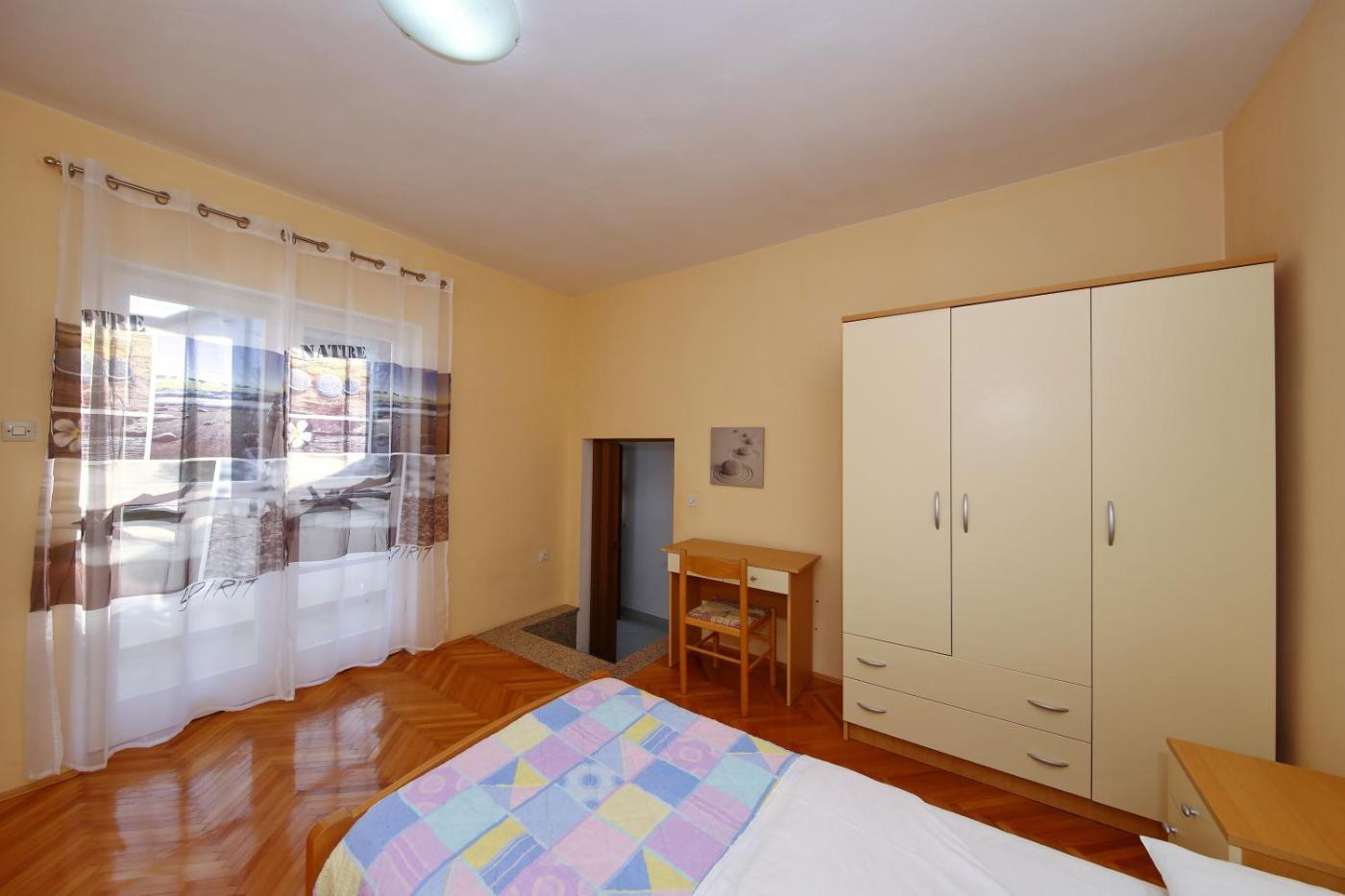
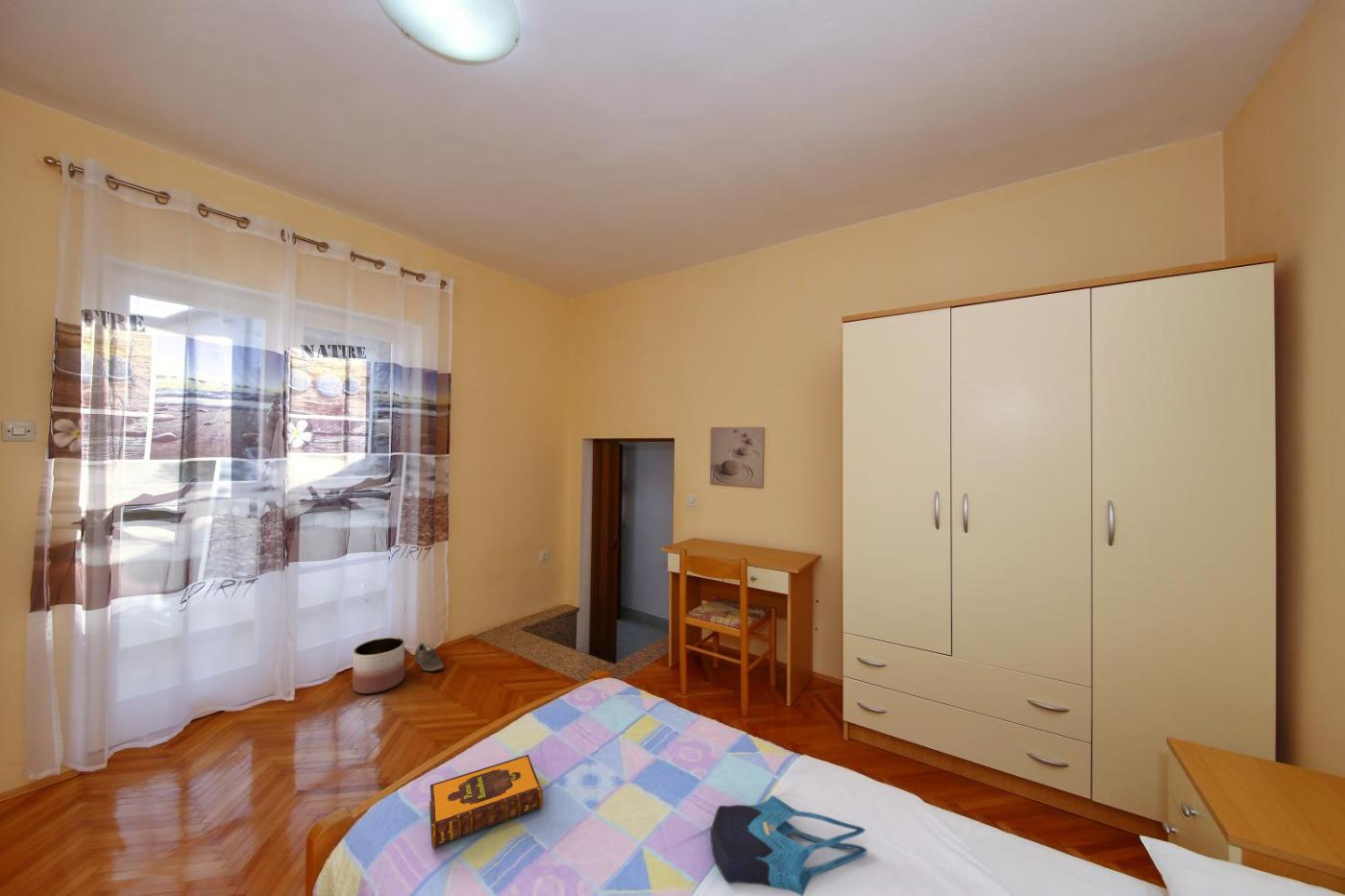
+ sneaker [414,641,445,672]
+ tote bag [709,794,868,896]
+ hardback book [428,754,544,849]
+ planter [352,637,405,694]
